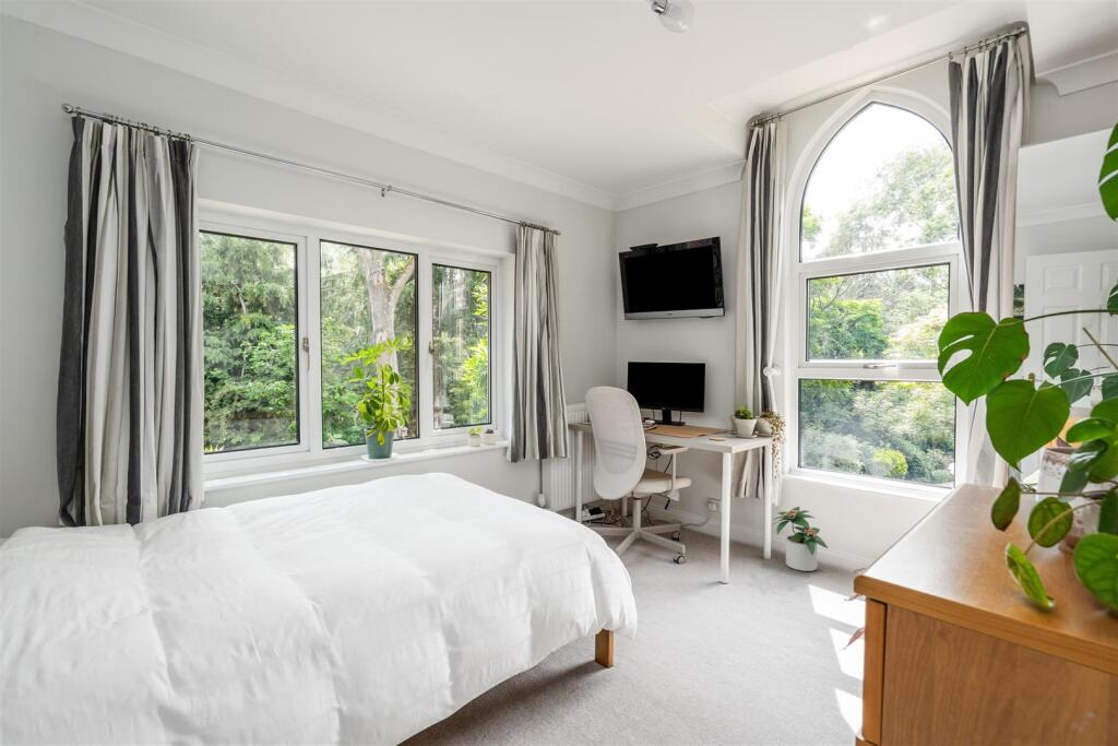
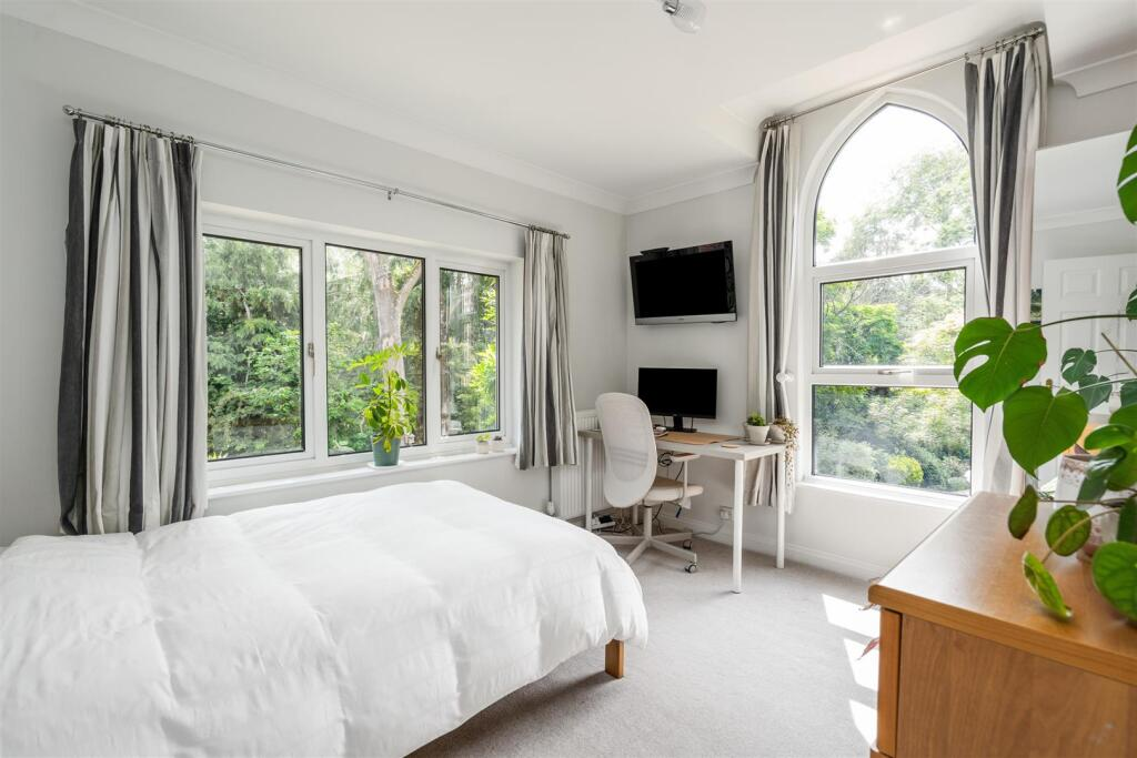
- potted plant [771,506,829,572]
